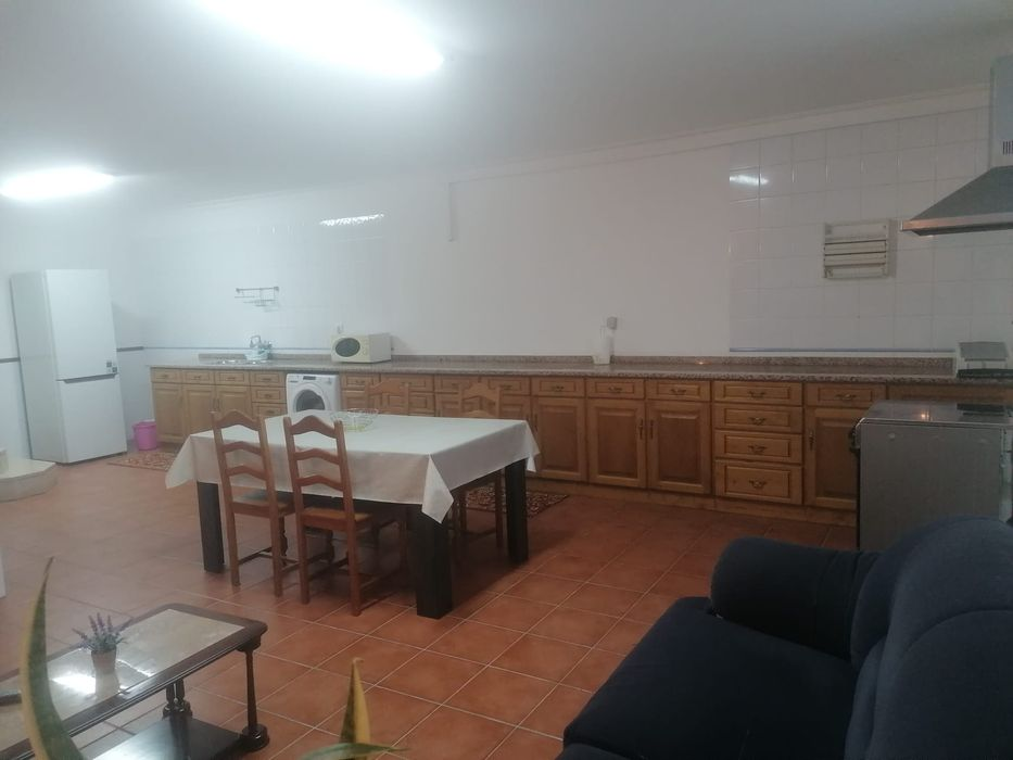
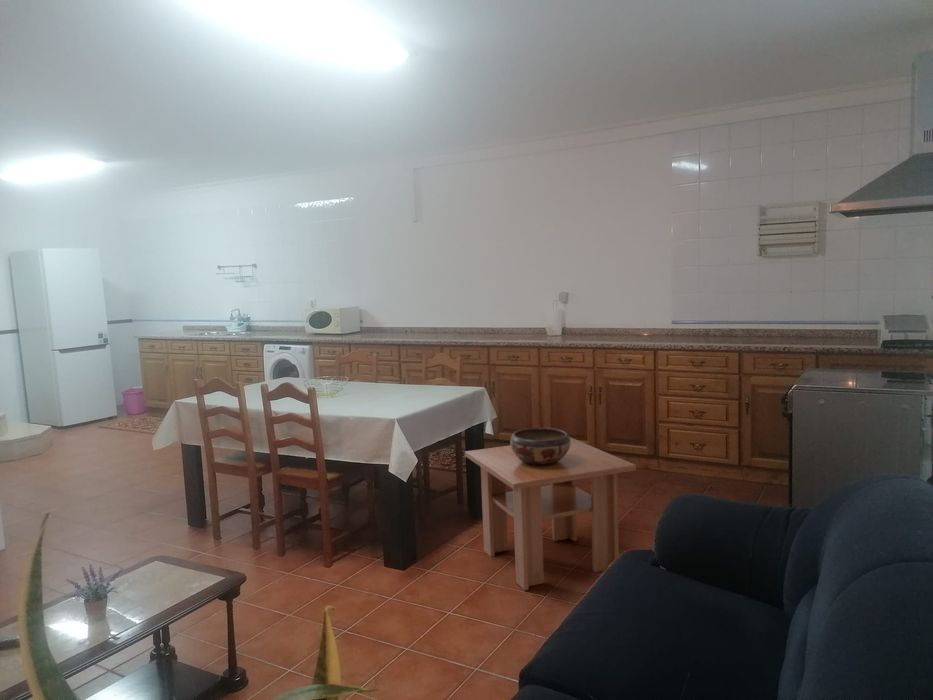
+ decorative bowl [509,427,571,466]
+ coffee table [464,436,637,592]
